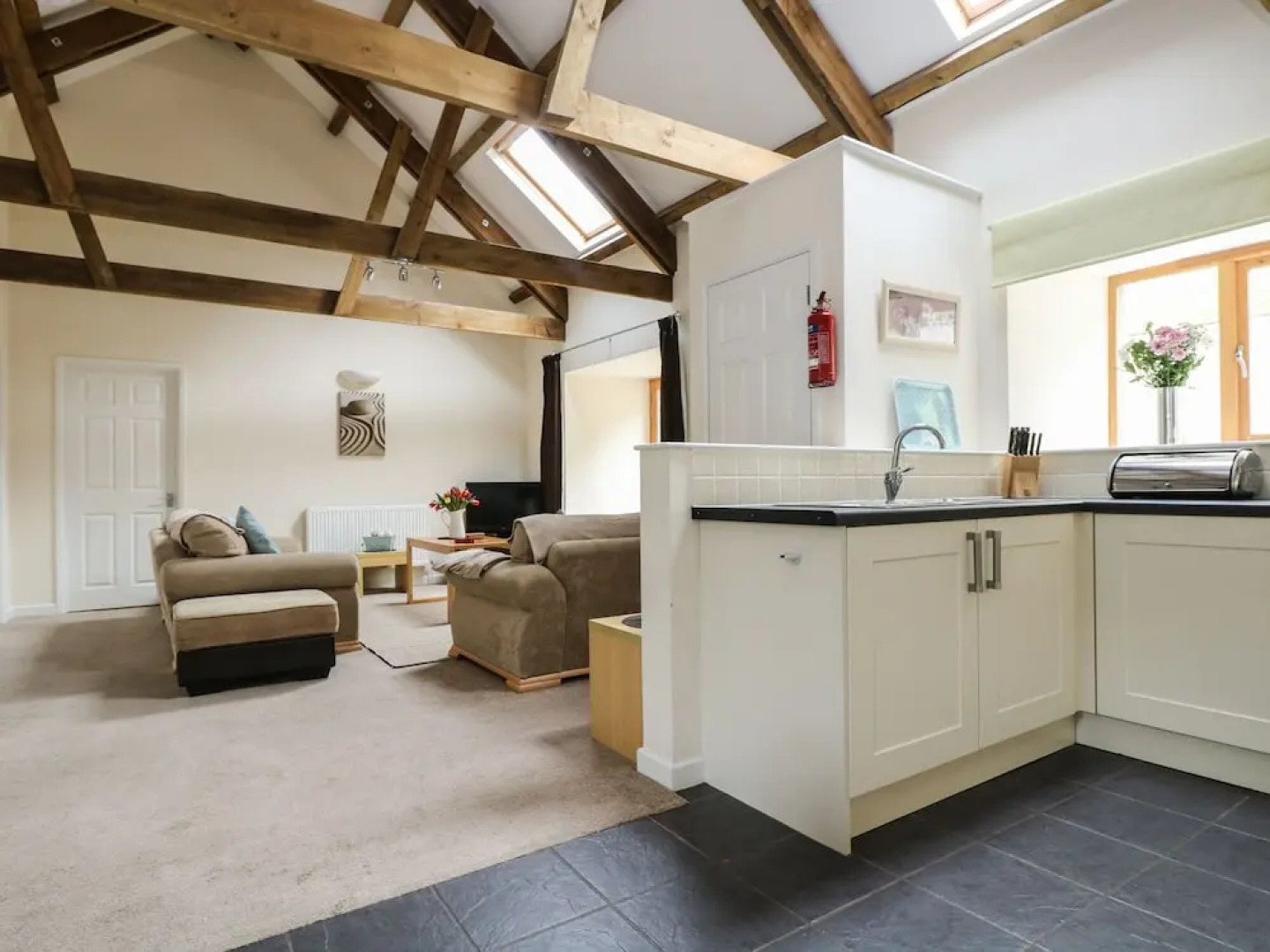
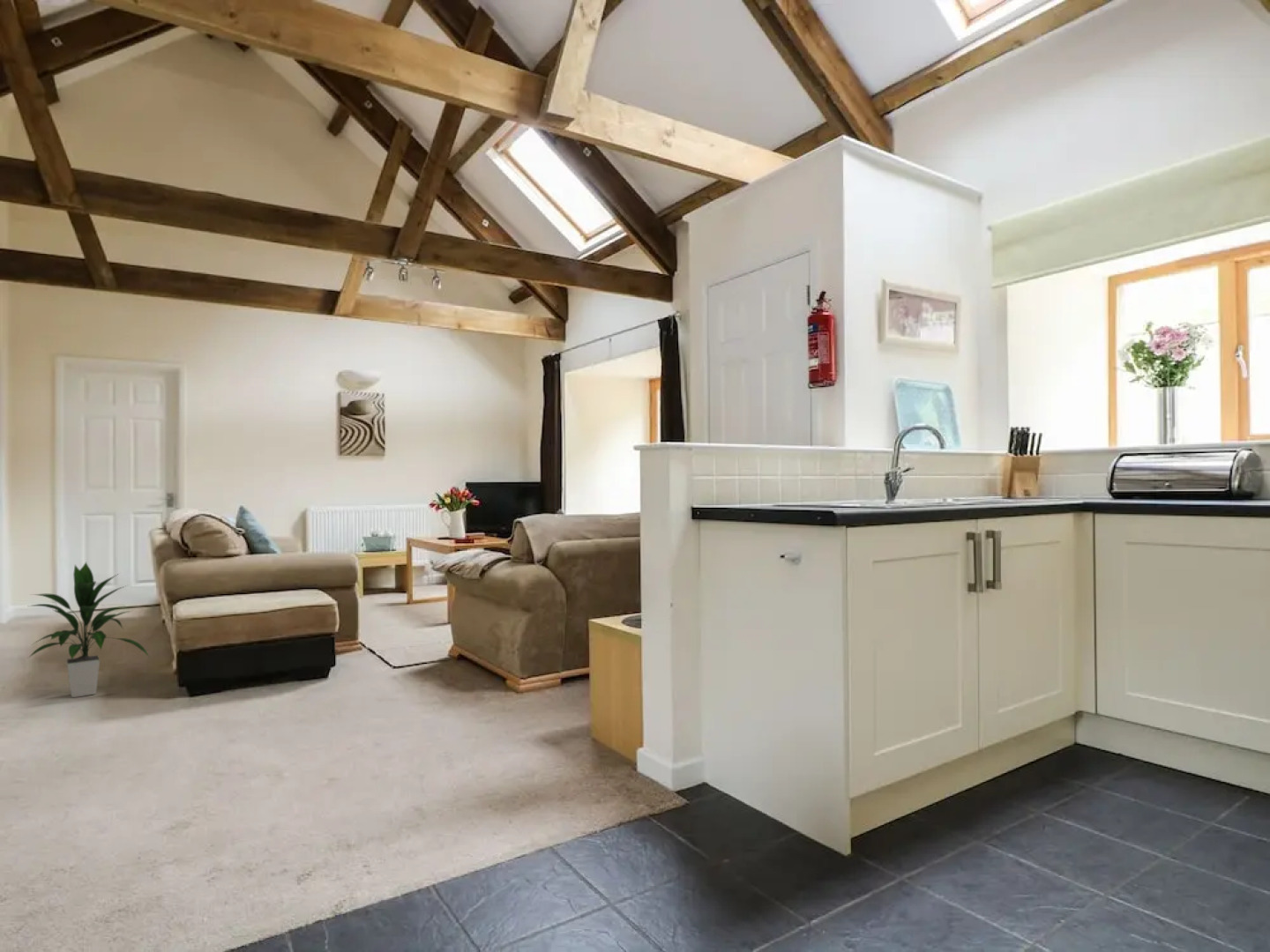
+ indoor plant [21,562,151,698]
